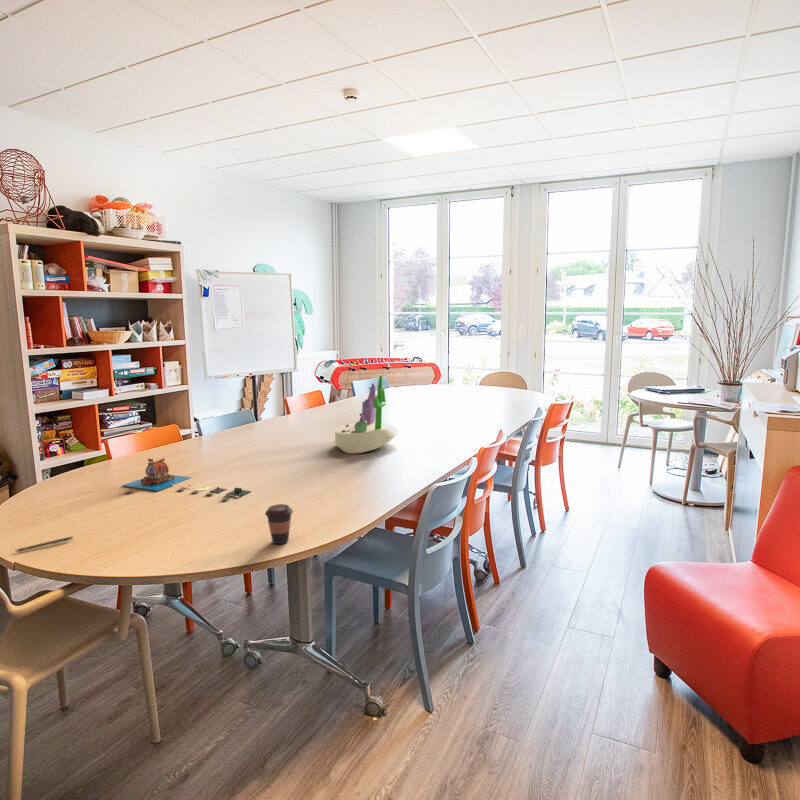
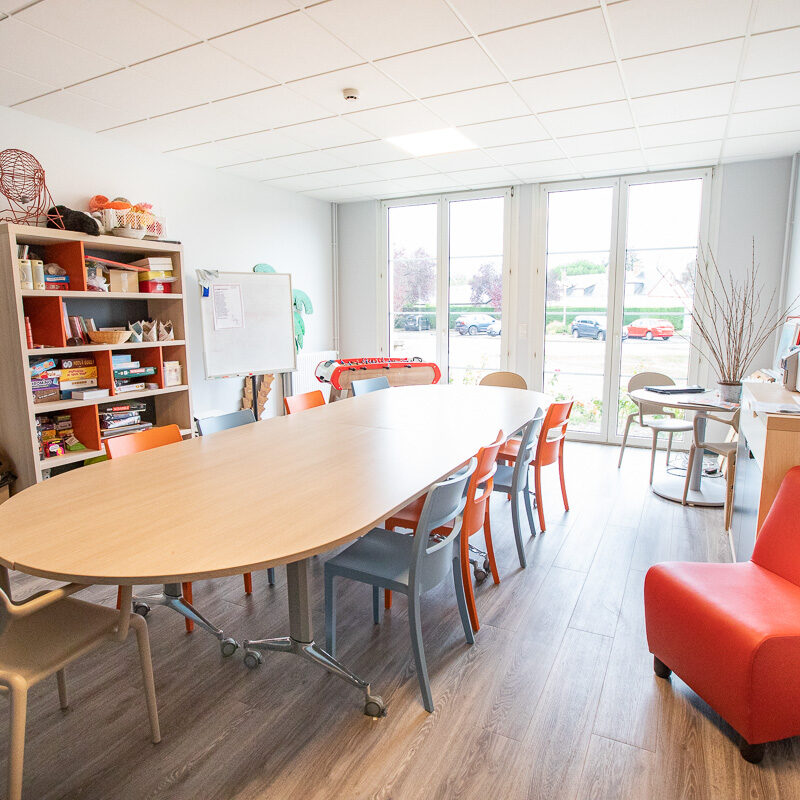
- board game [121,457,252,501]
- coffee cup [264,503,294,545]
- pen [15,535,74,553]
- succulent planter [334,374,399,454]
